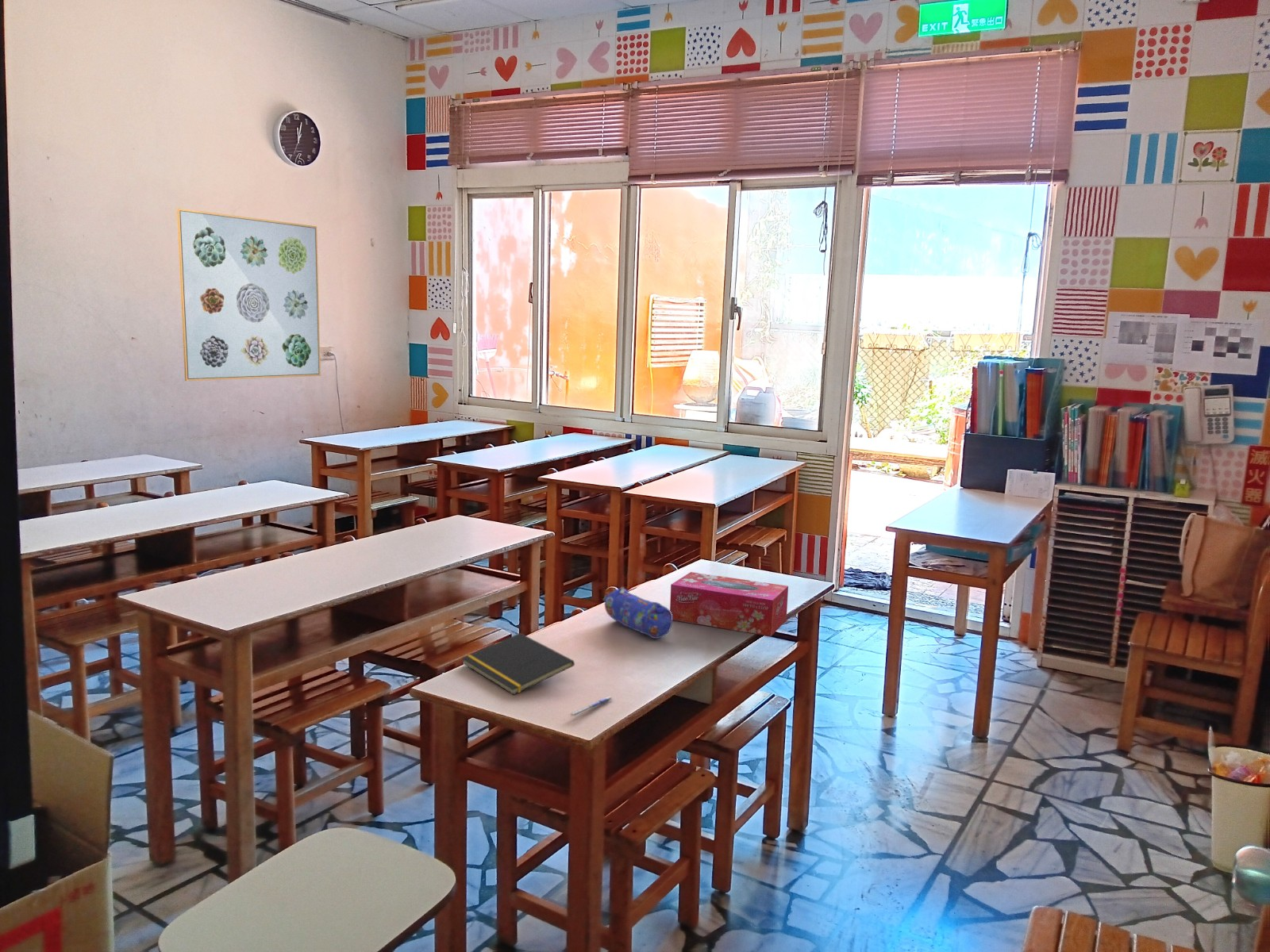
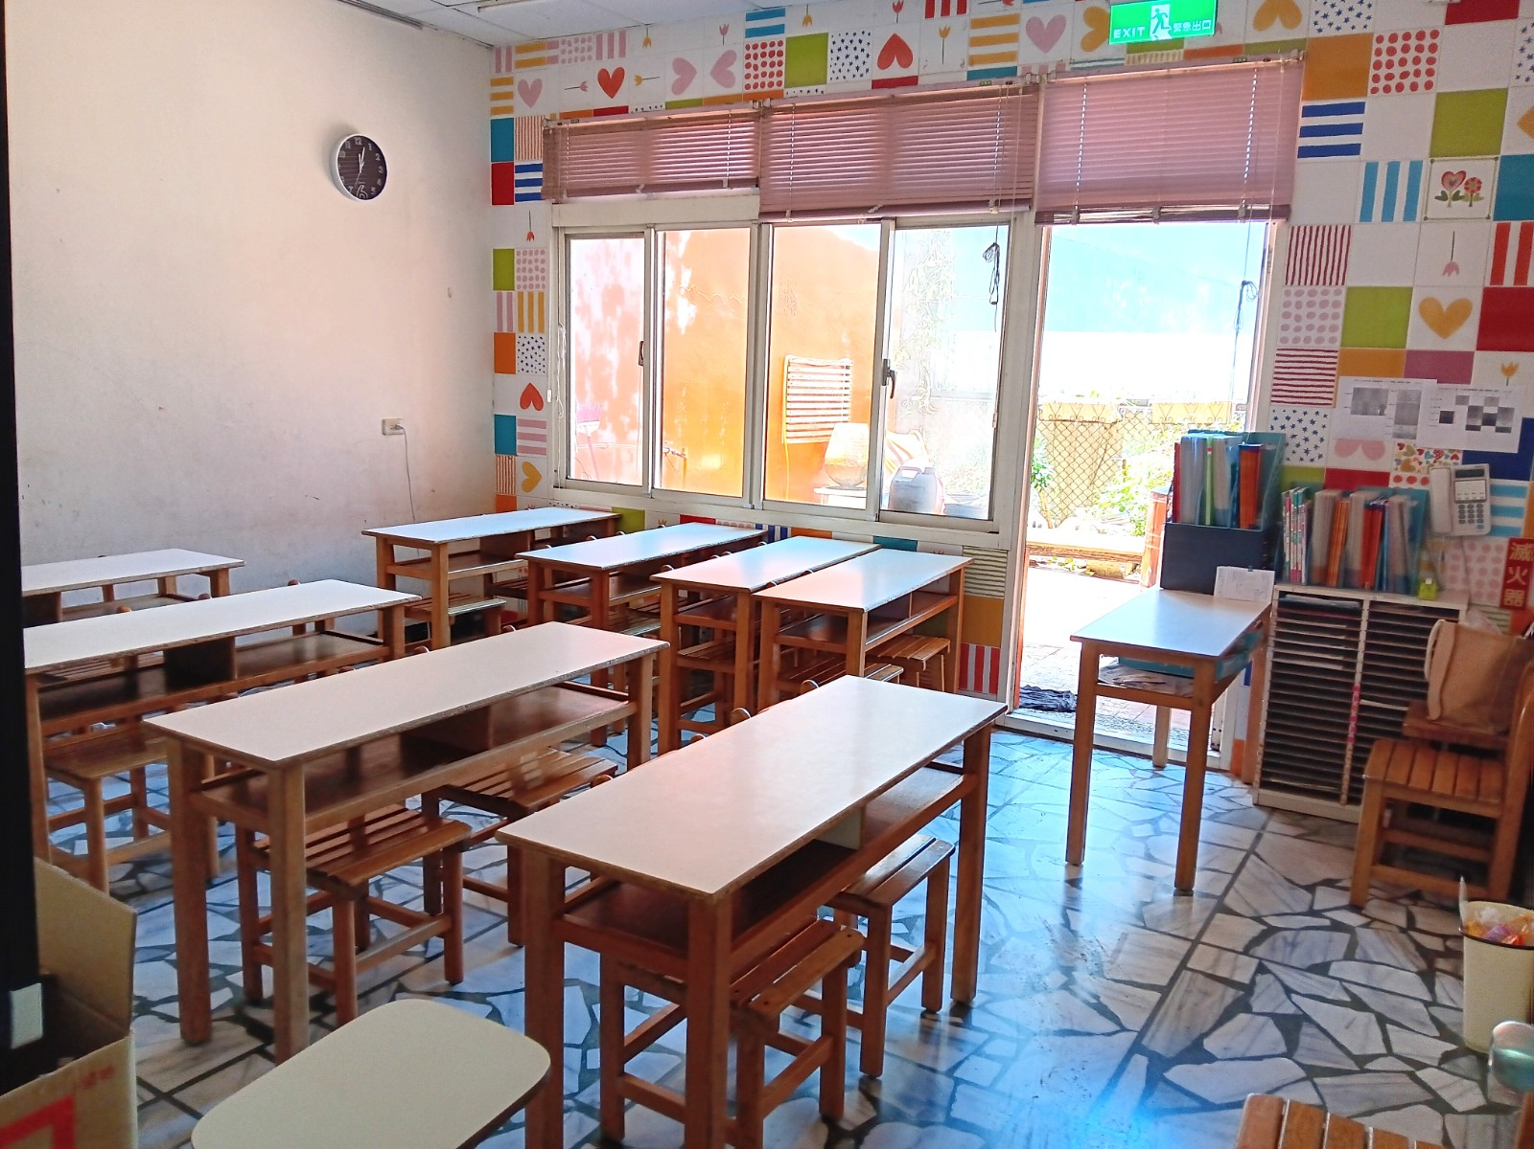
- pencil case [602,586,673,639]
- wall art [176,208,321,382]
- notepad [461,632,575,696]
- pen [568,696,614,717]
- tissue box [669,571,789,637]
